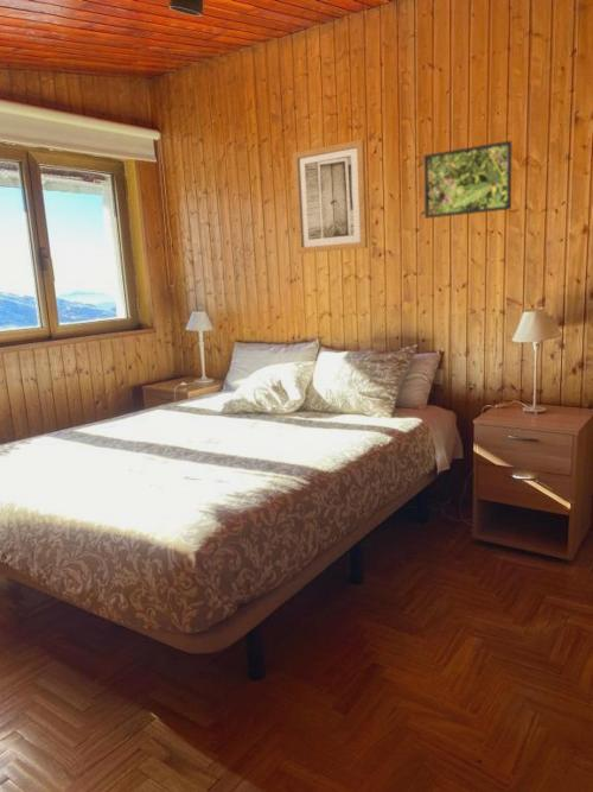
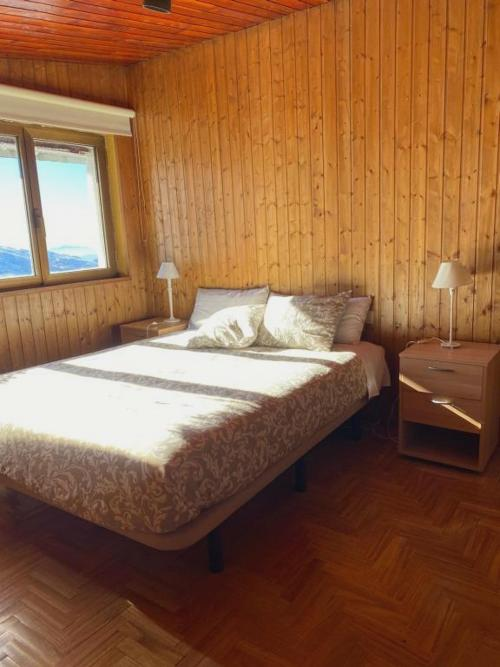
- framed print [422,140,512,220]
- wall art [291,139,369,254]
